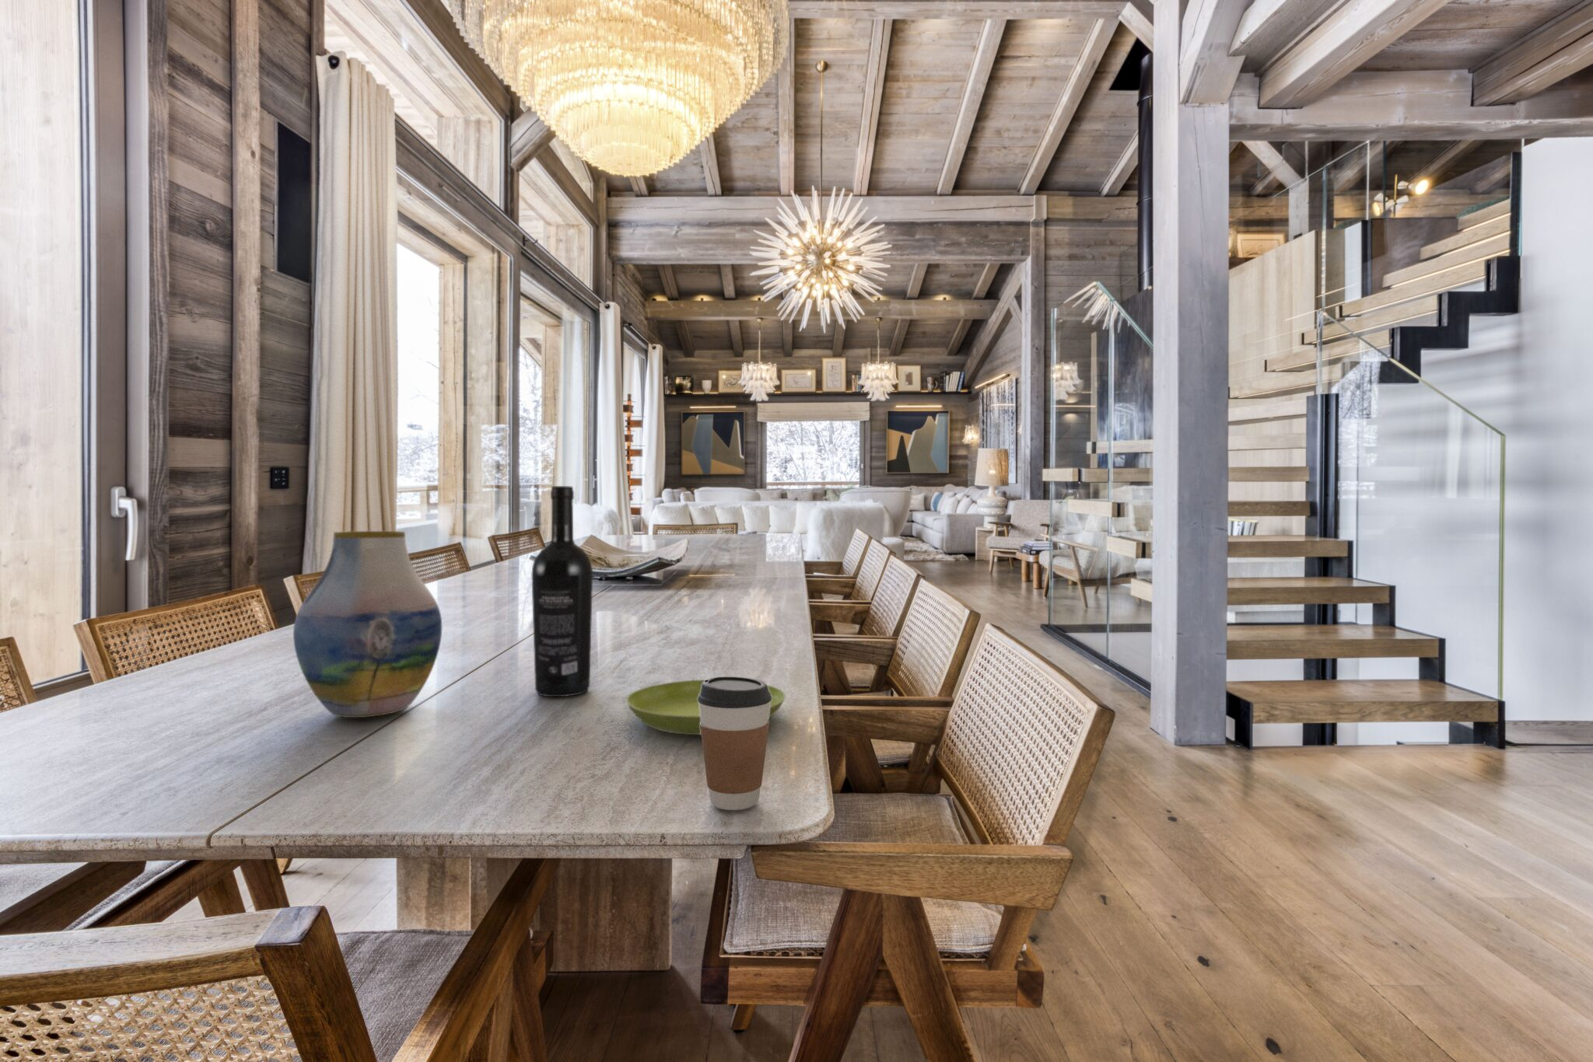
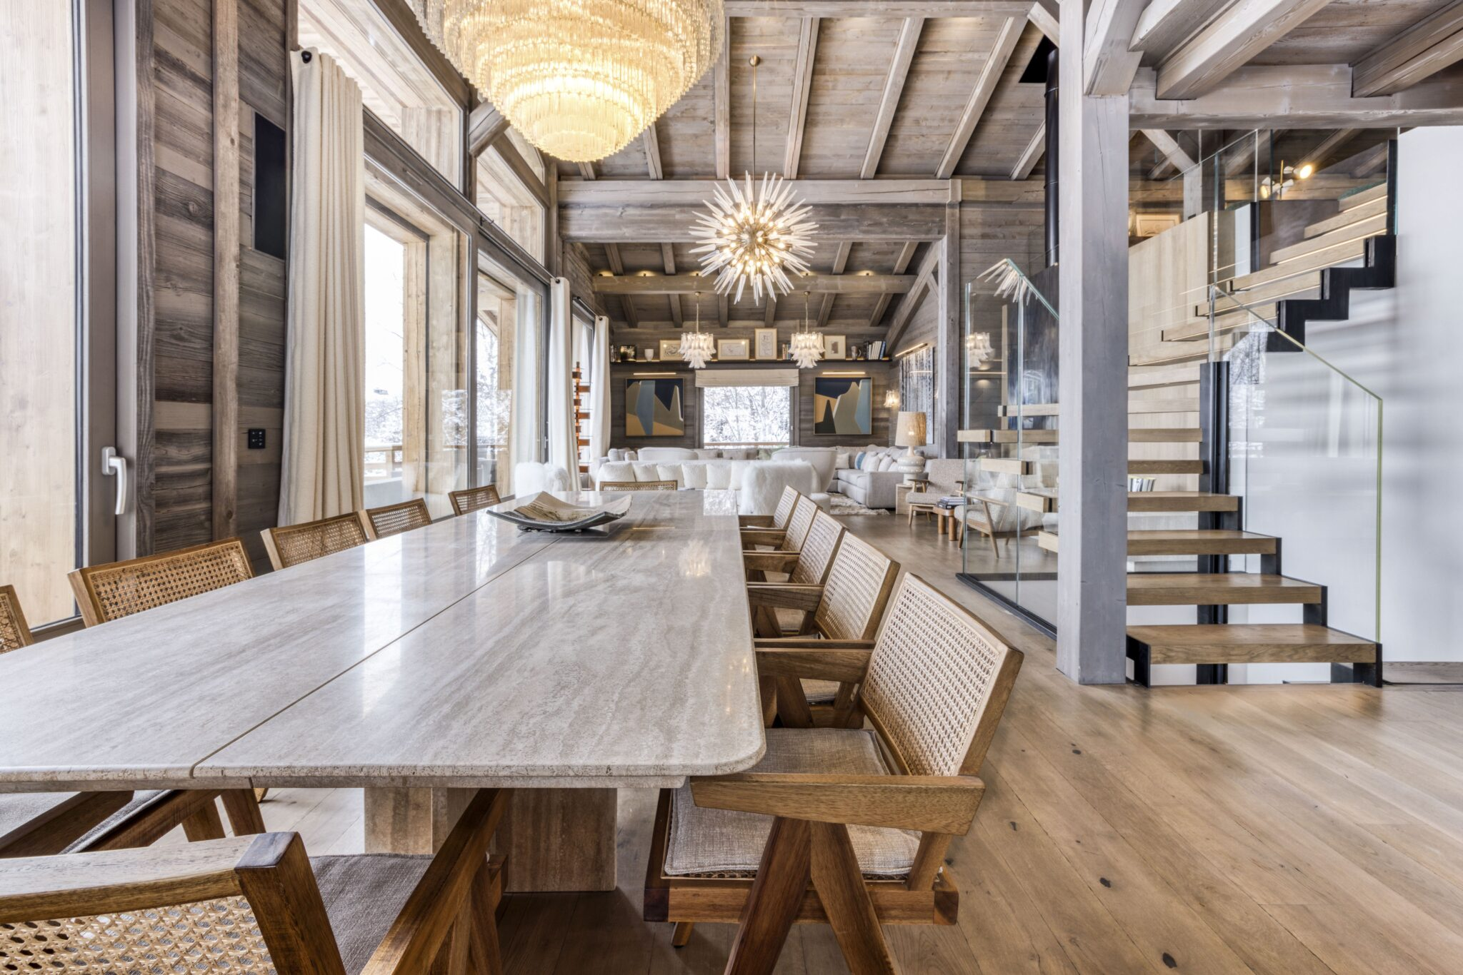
- coffee cup [698,676,773,811]
- vase [293,530,442,718]
- wine bottle [531,485,594,697]
- saucer [626,679,786,736]
